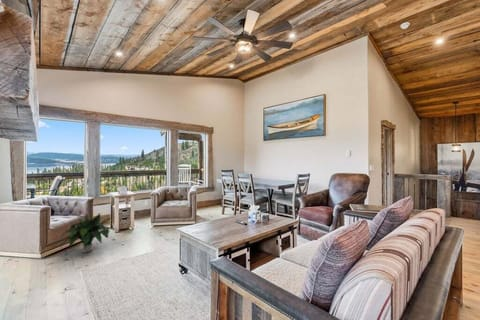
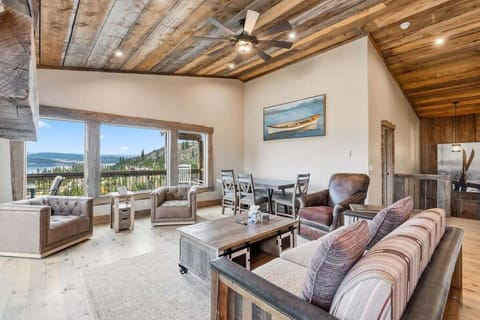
- potted plant [59,212,118,254]
